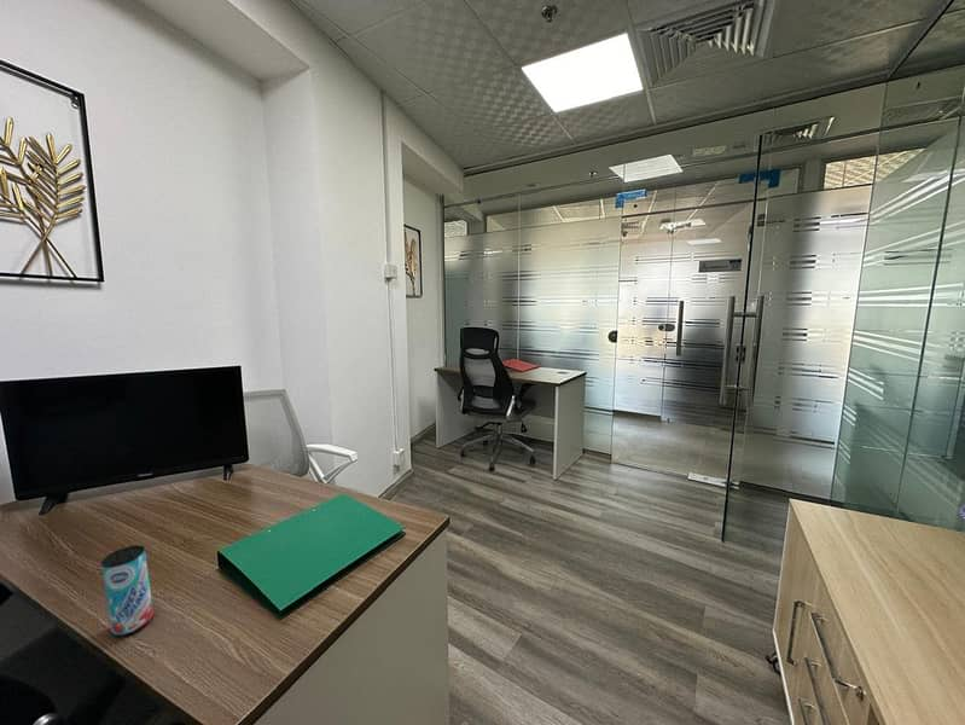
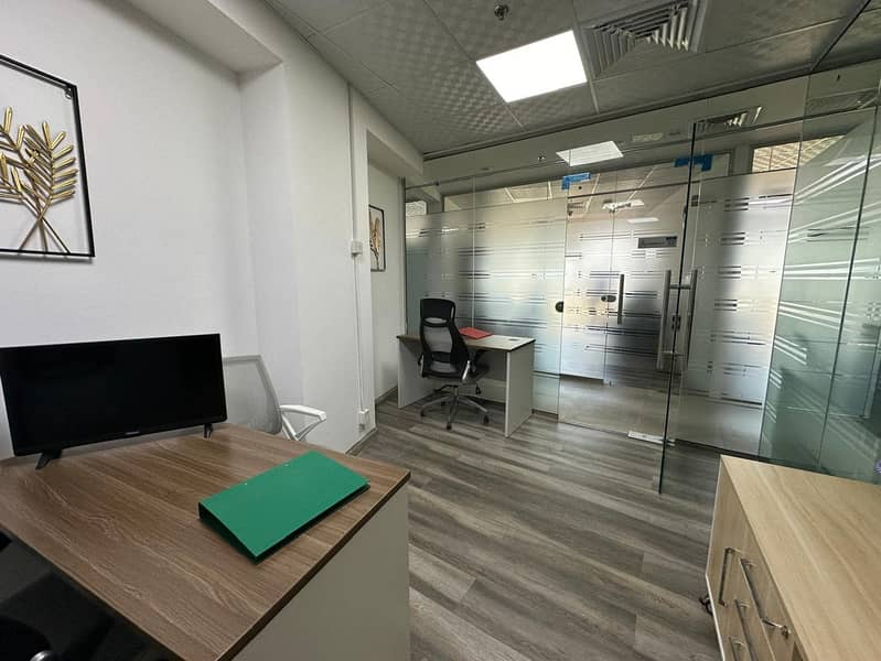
- beverage can [100,544,155,637]
